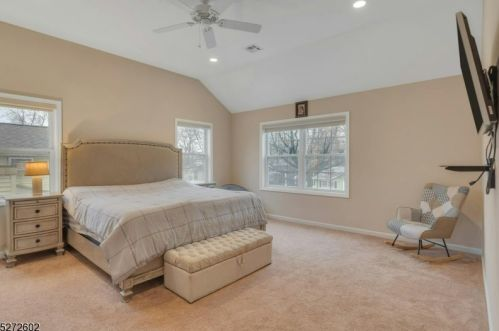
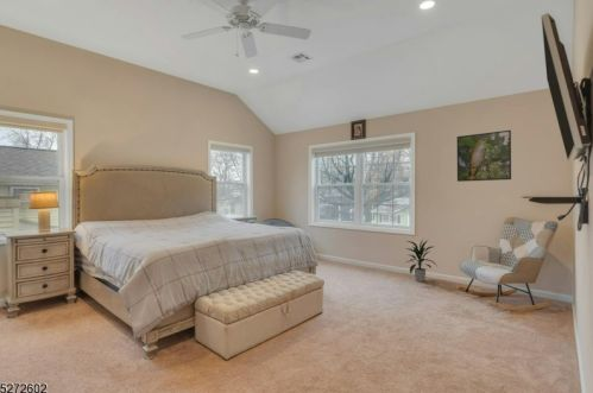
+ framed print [456,129,512,183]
+ indoor plant [403,237,437,283]
